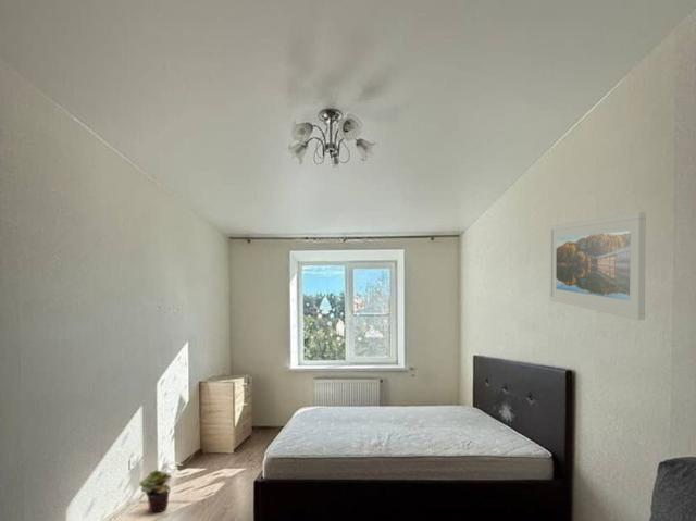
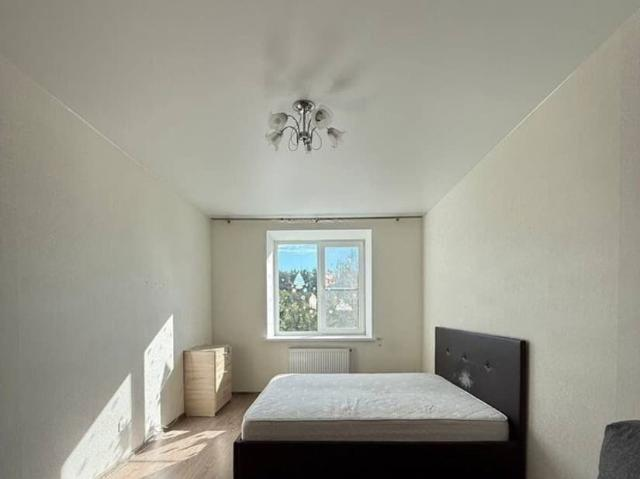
- potted plant [139,469,173,514]
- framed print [548,211,647,321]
